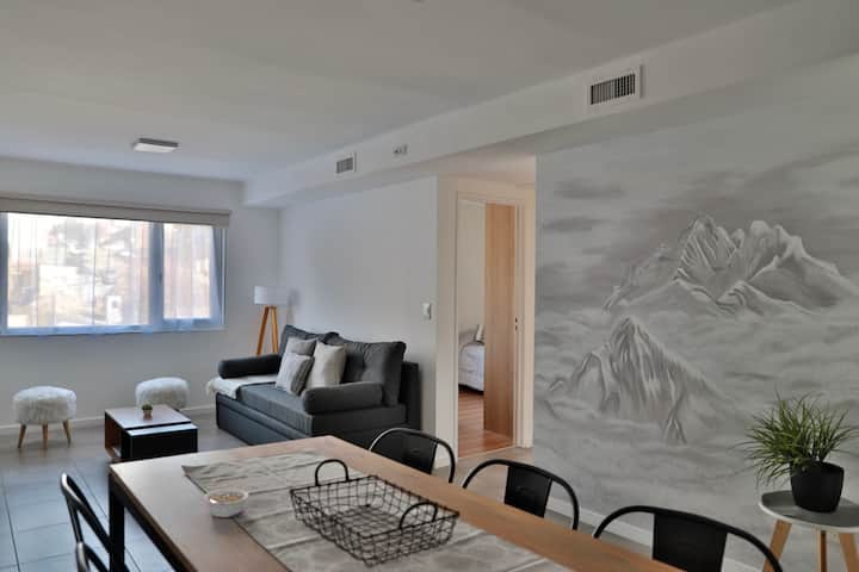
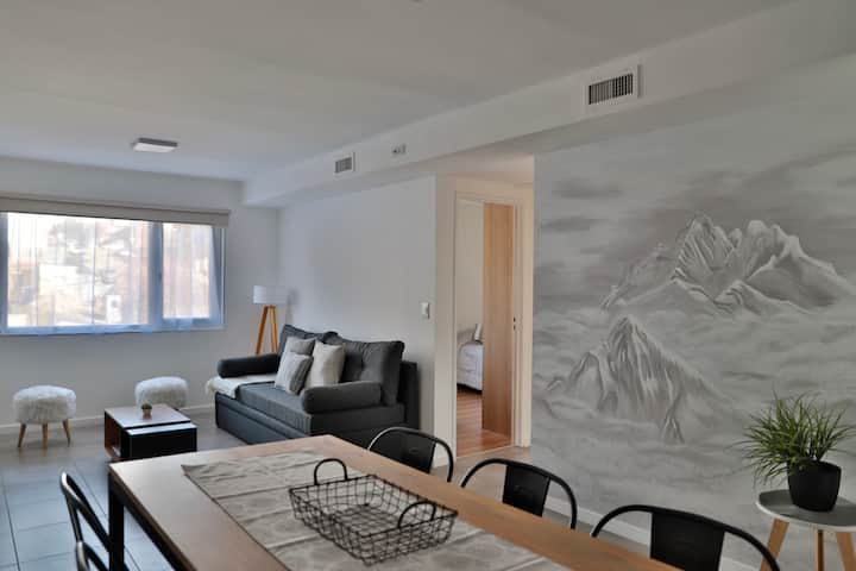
- legume [203,487,251,518]
